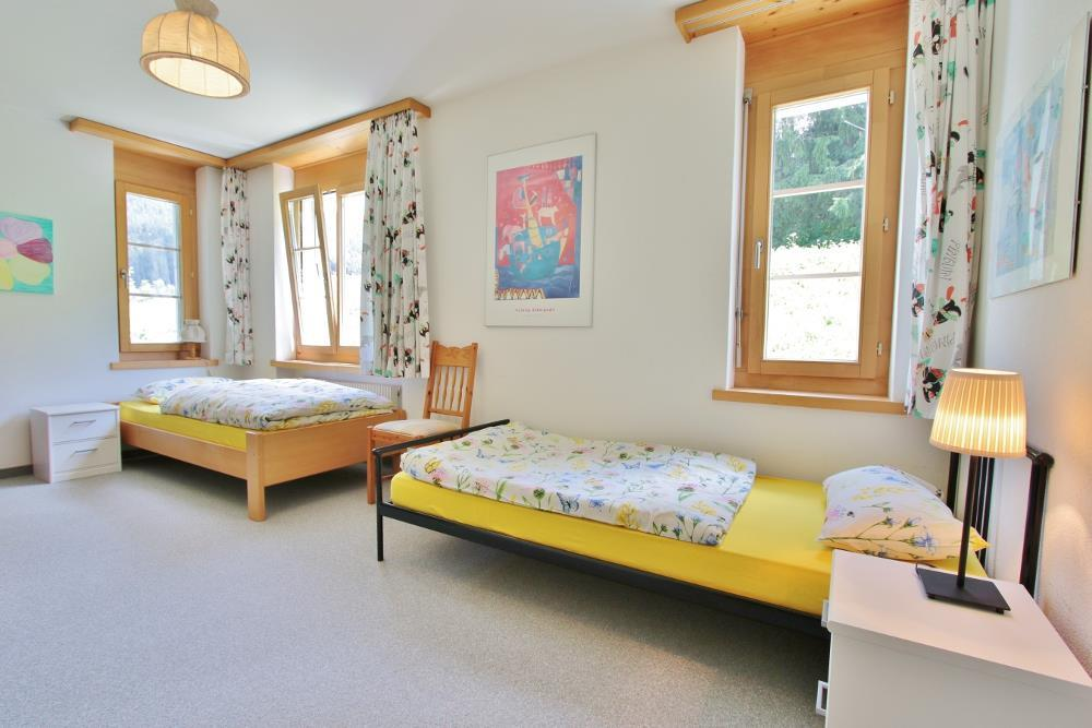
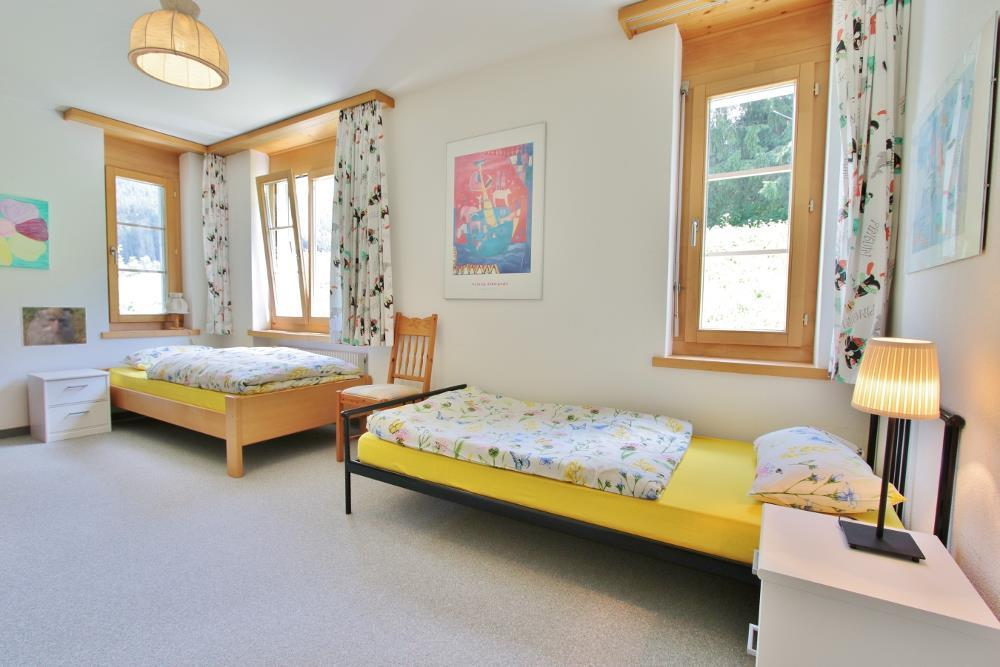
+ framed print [19,305,88,348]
